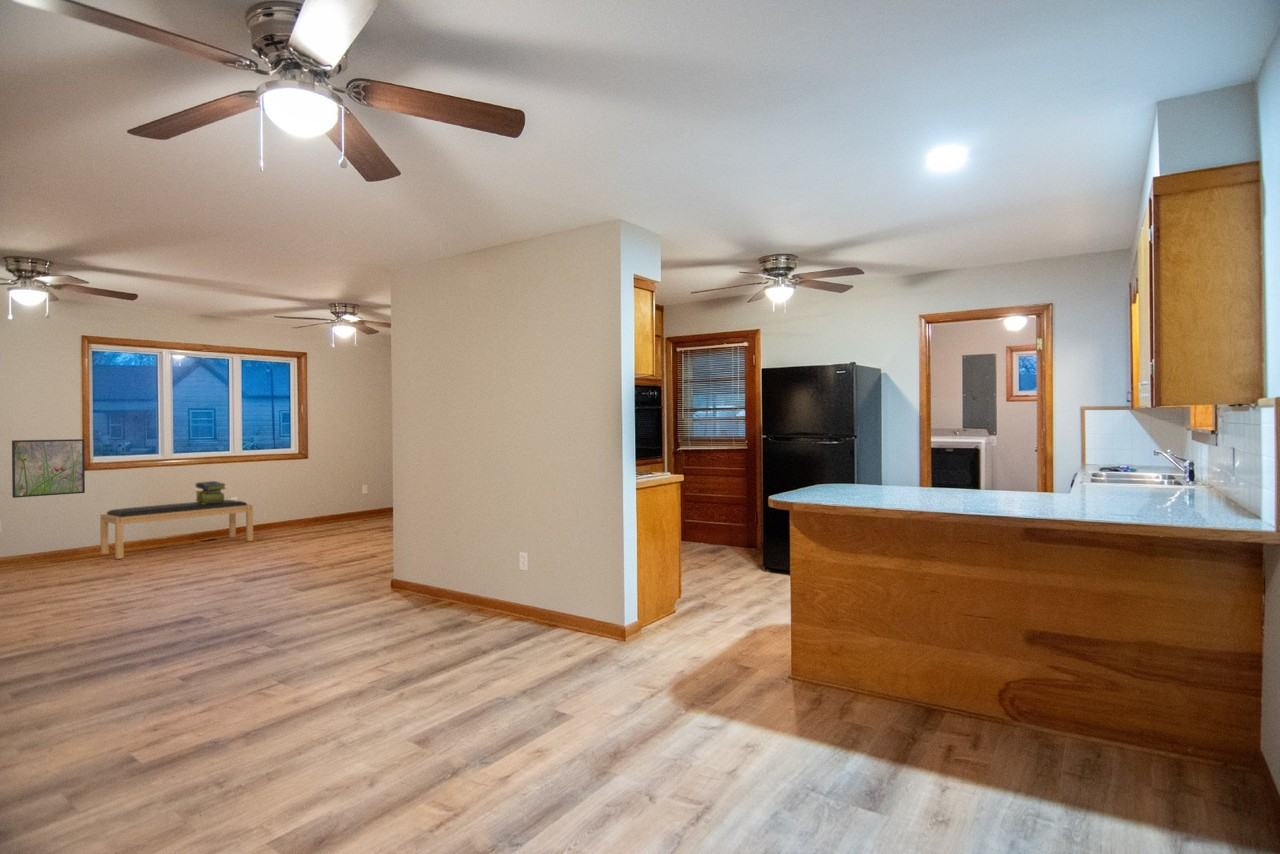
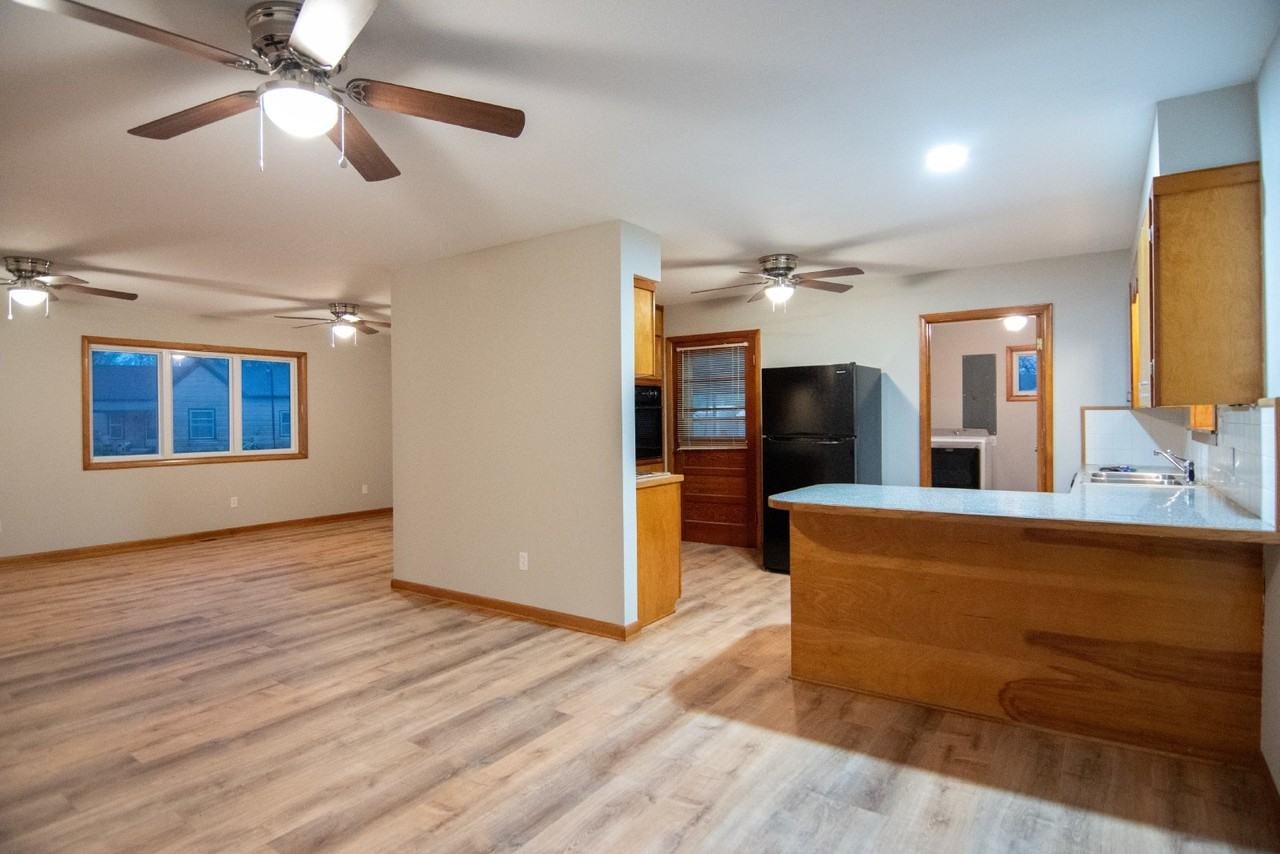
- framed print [11,438,86,499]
- bench [99,499,254,560]
- stack of books [194,480,227,504]
